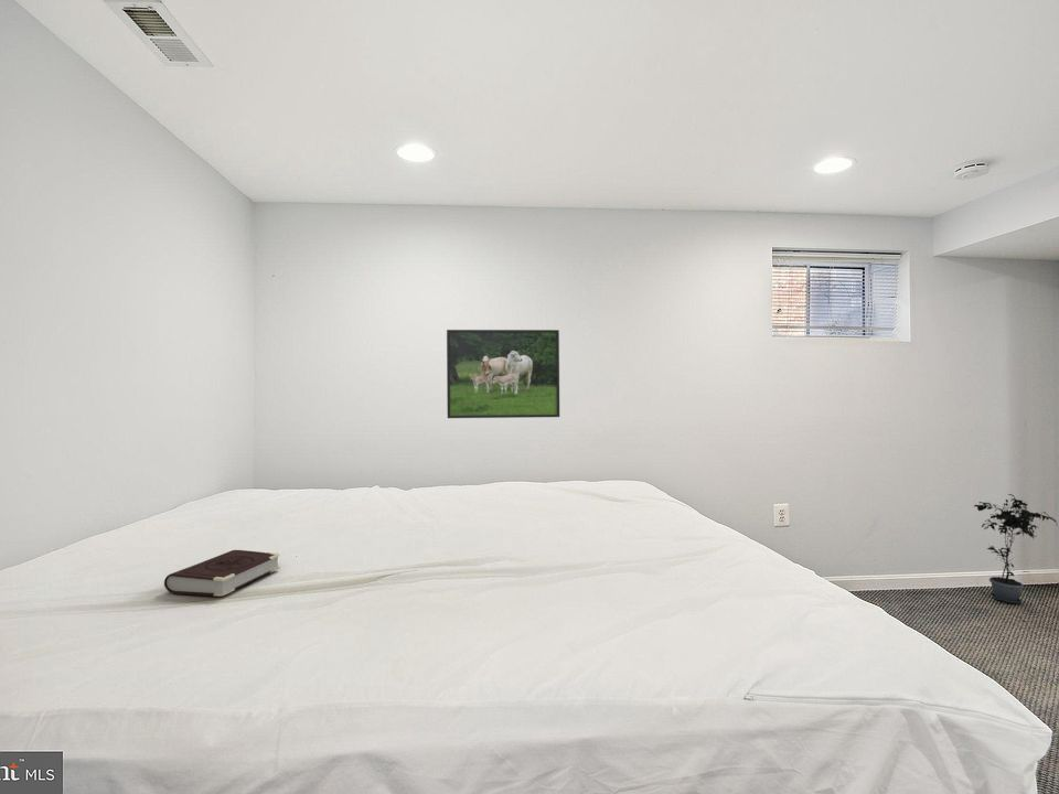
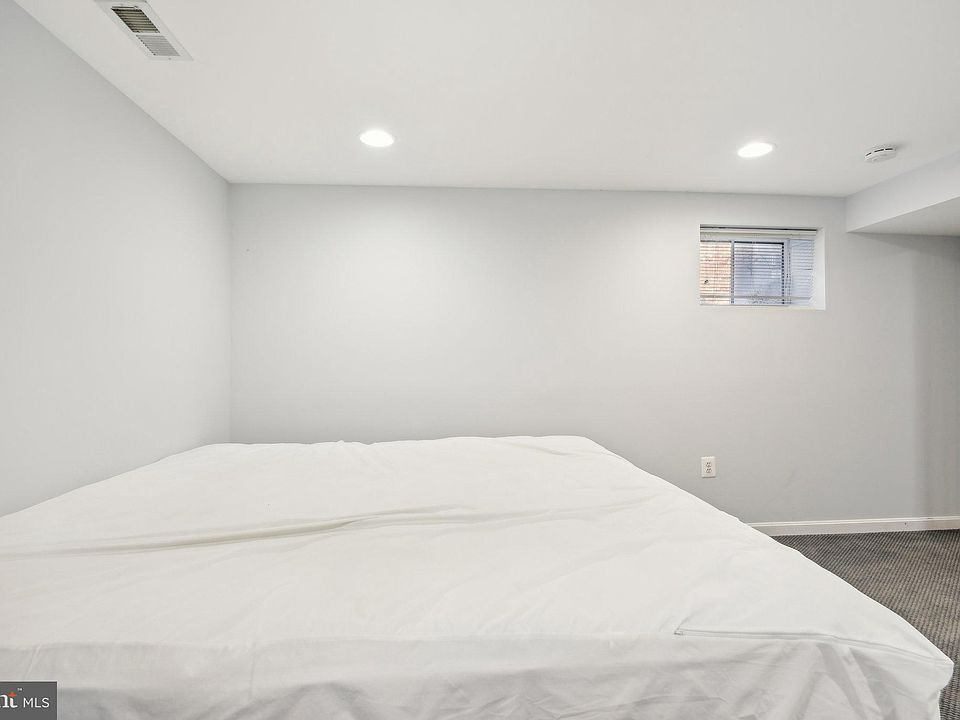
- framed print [446,329,560,419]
- potted plant [973,493,1059,604]
- book [163,549,281,598]
